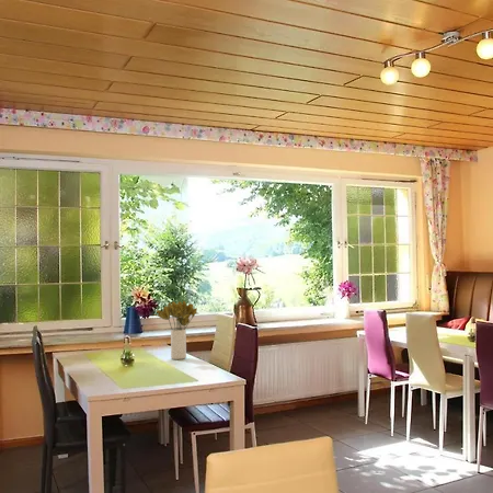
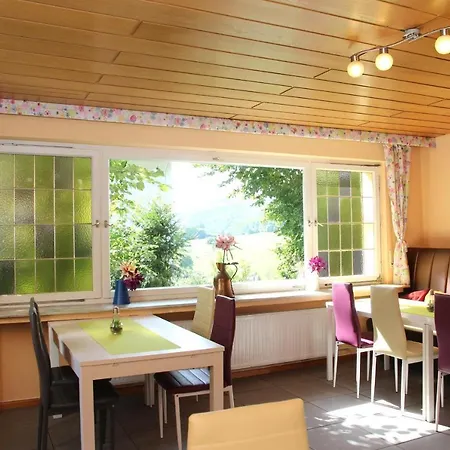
- flower bouquet [152,300,198,360]
